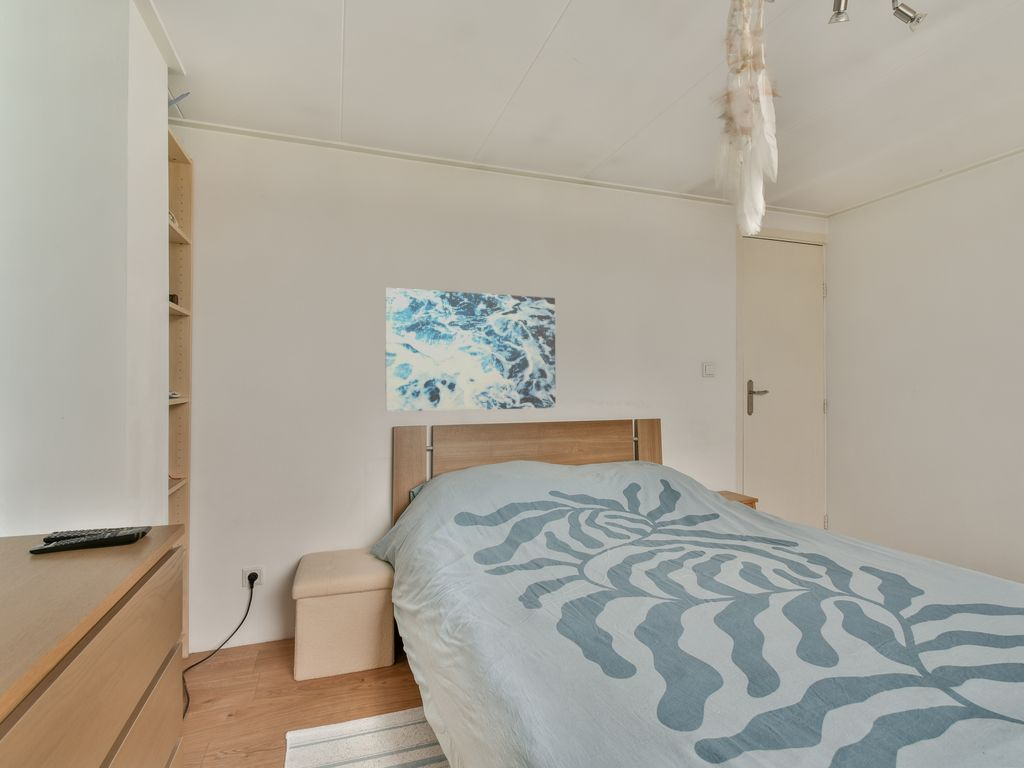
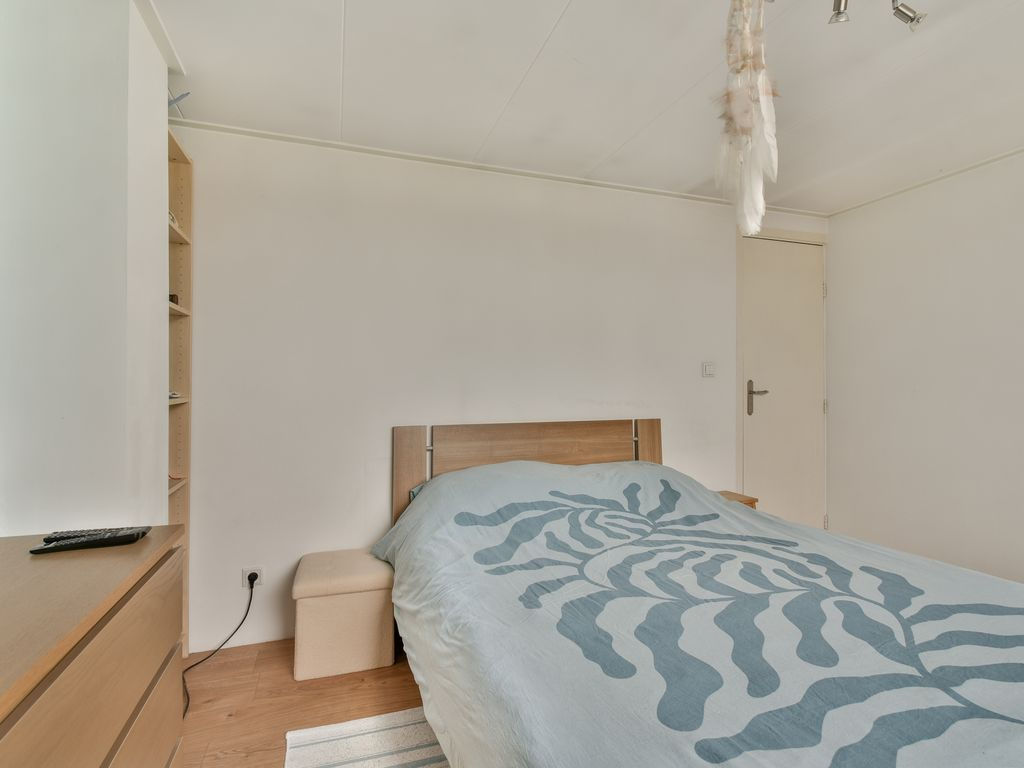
- wall art [384,287,556,412]
